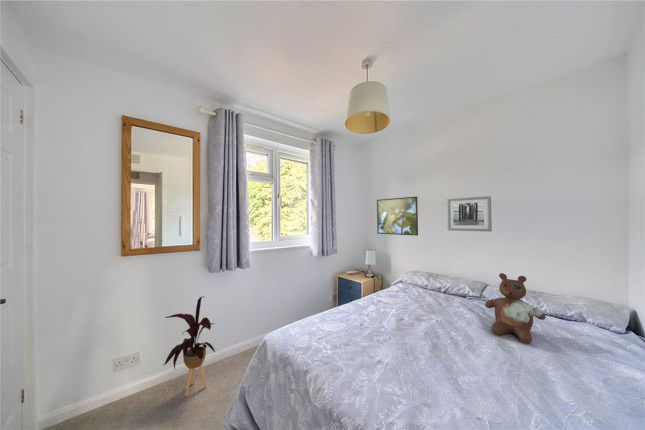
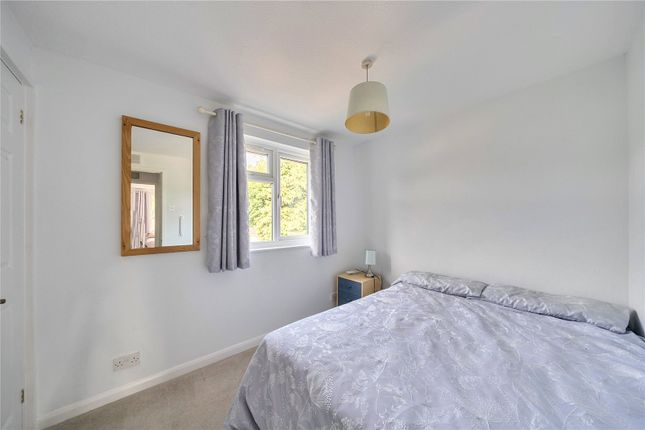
- stuffed bear [484,272,547,345]
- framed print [376,195,419,237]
- wall art [446,195,493,233]
- house plant [162,295,216,397]
